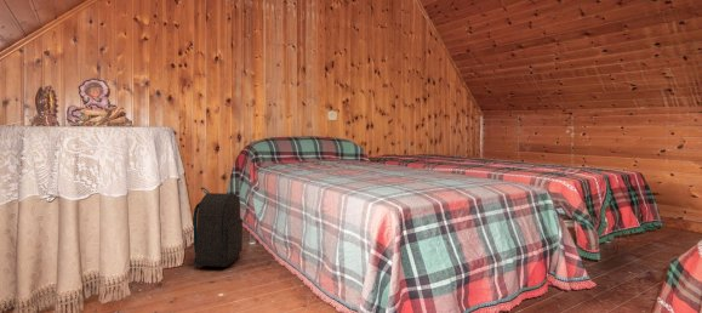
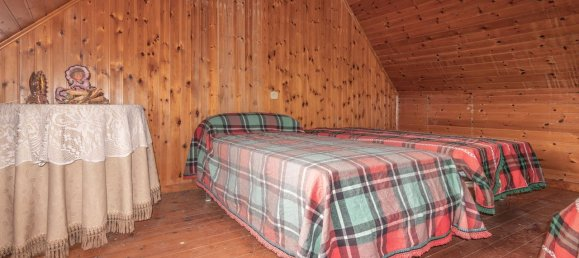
- backpack [190,186,244,268]
